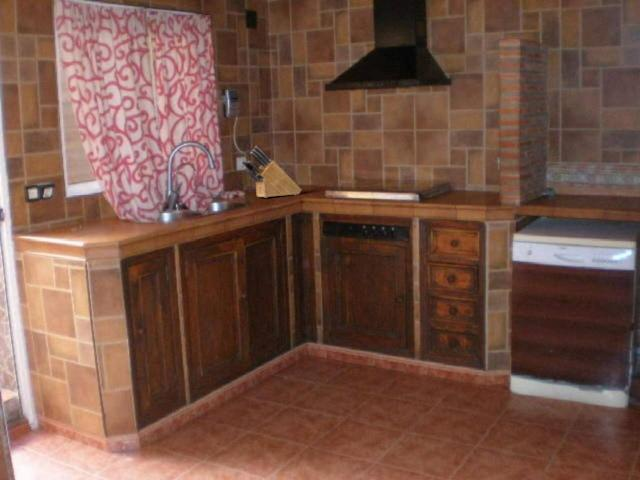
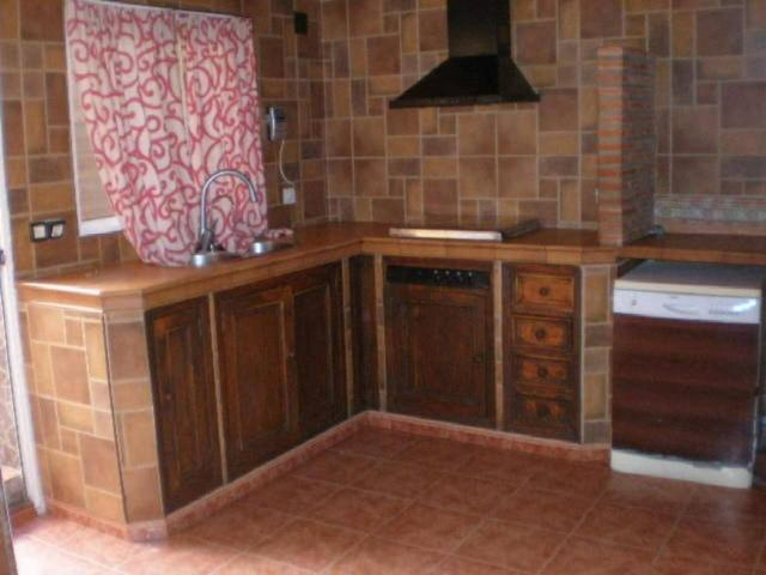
- knife block [241,145,302,199]
